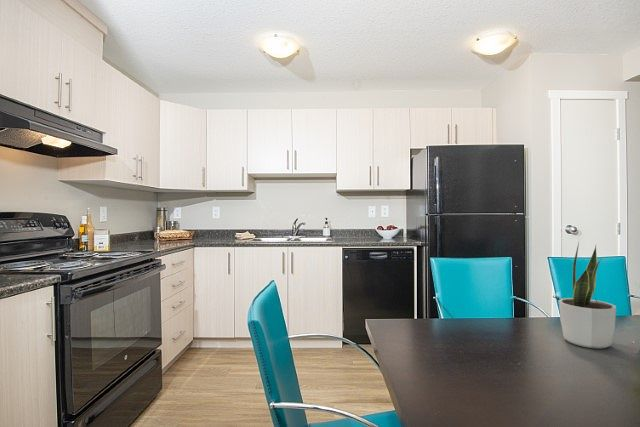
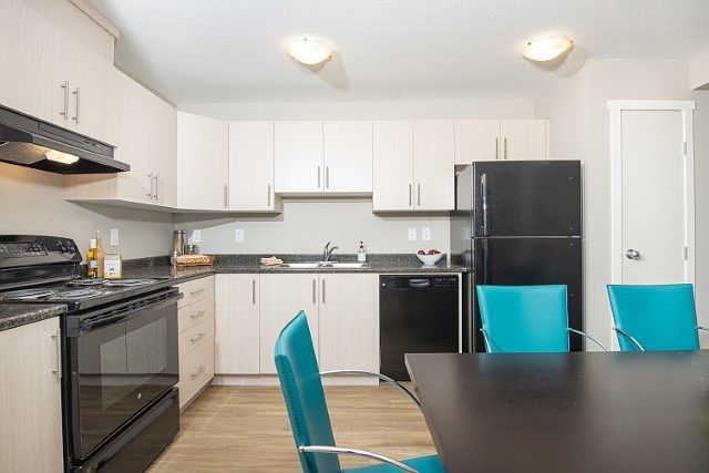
- potted plant [558,237,617,349]
